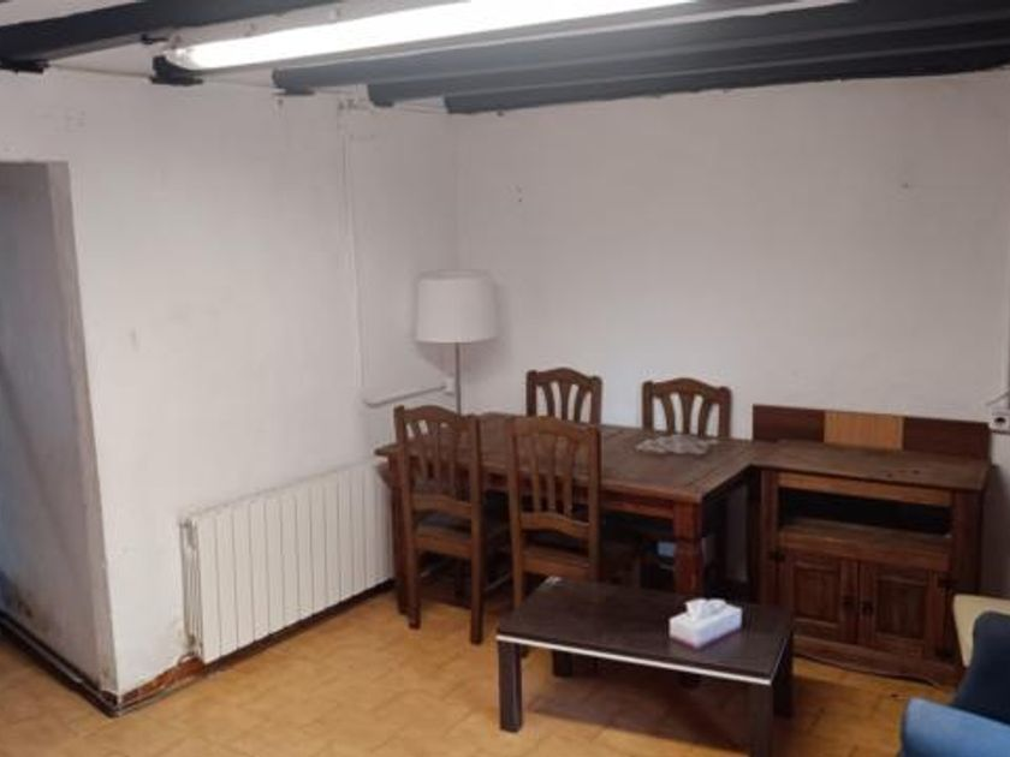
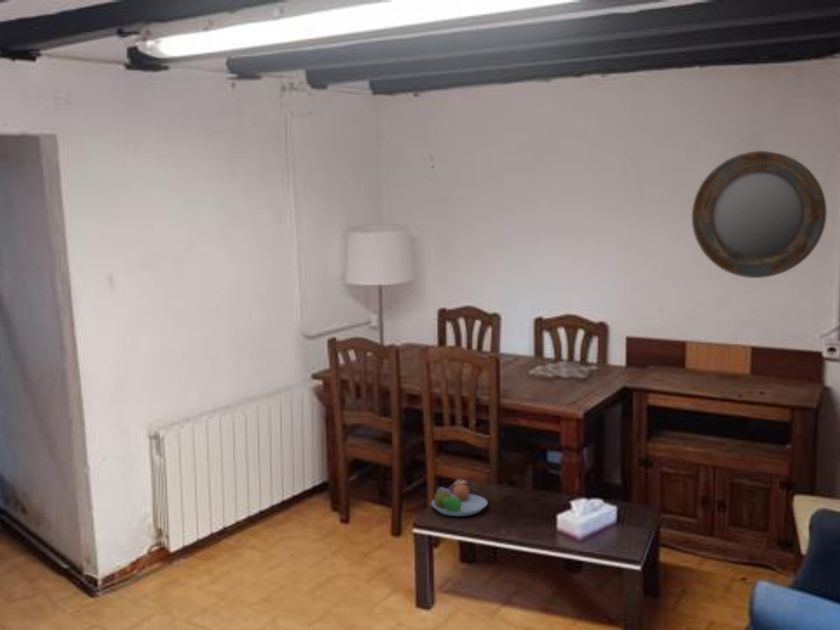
+ fruit bowl [430,482,489,517]
+ home mirror [691,150,828,279]
